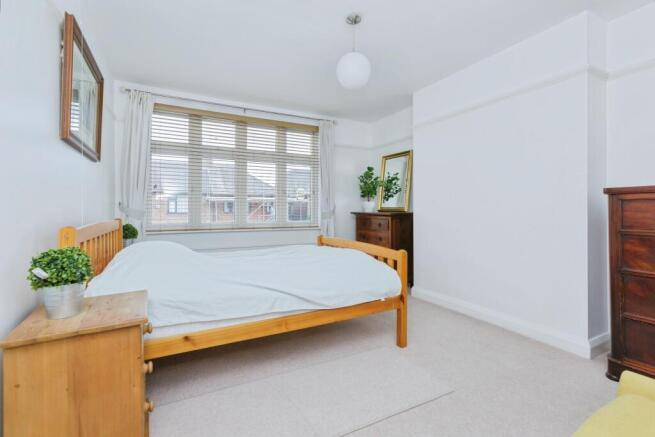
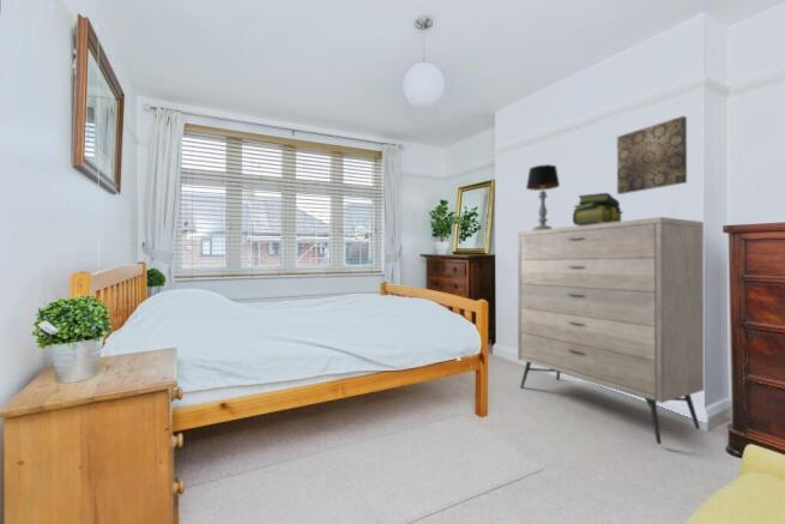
+ wall art [616,115,688,195]
+ dresser [517,216,706,445]
+ stack of books [572,192,624,227]
+ table lamp [525,163,561,230]
